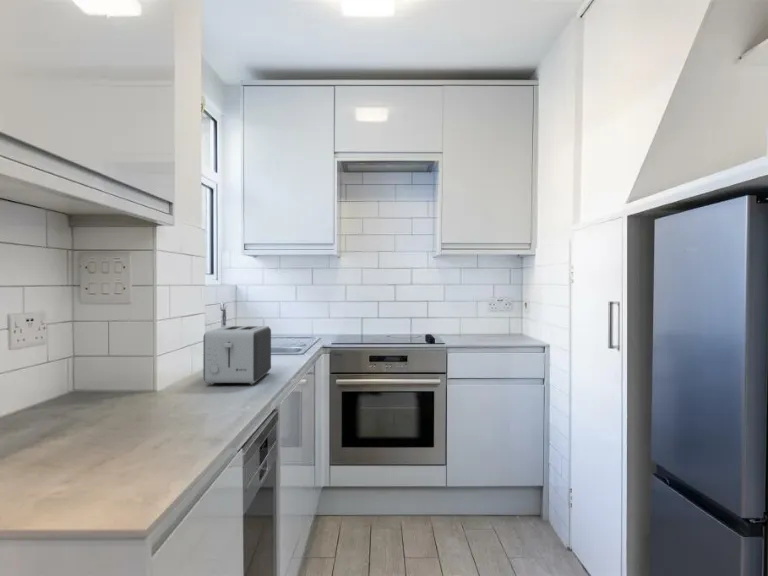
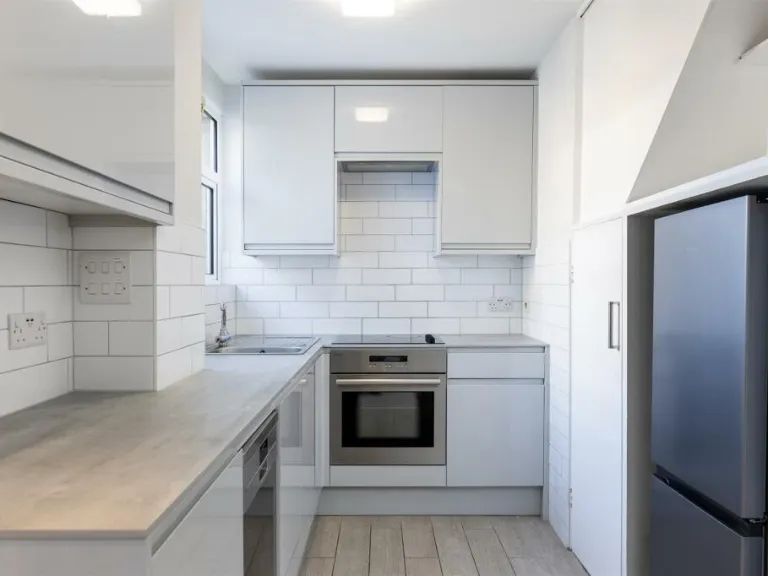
- toaster [202,325,272,385]
